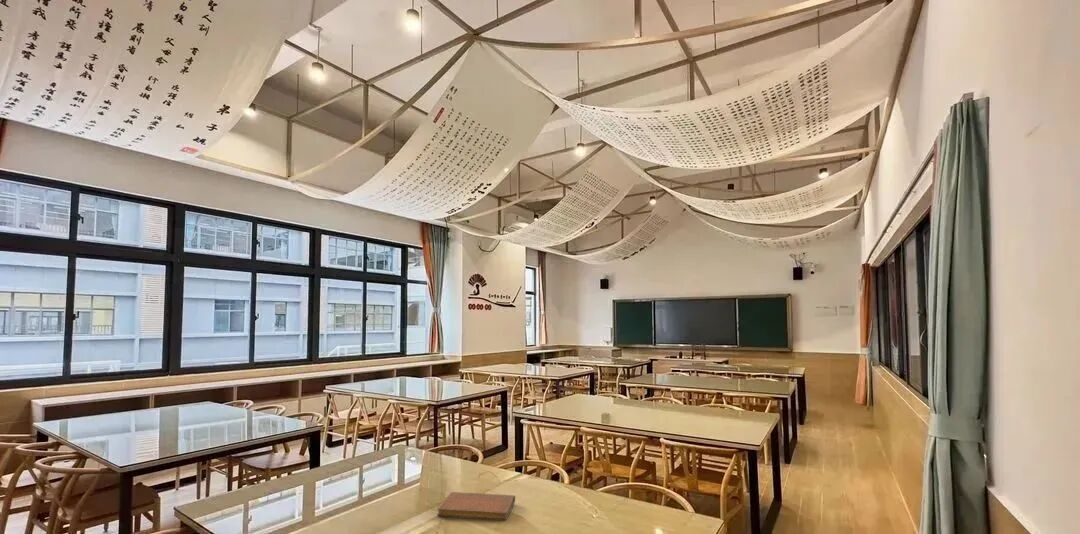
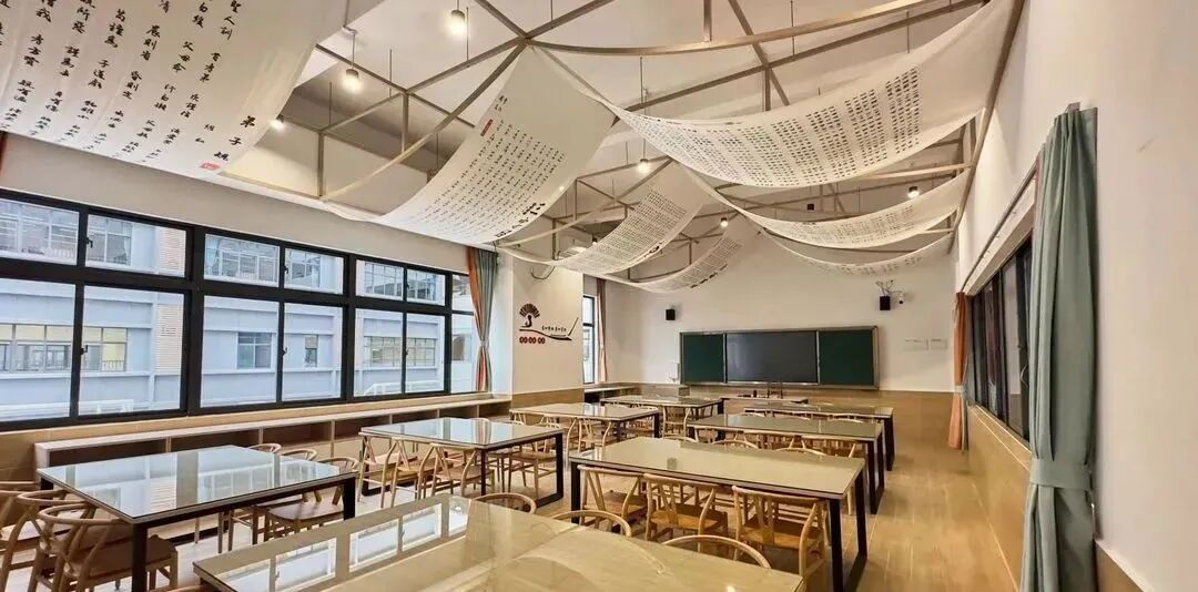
- notebook [437,491,516,521]
